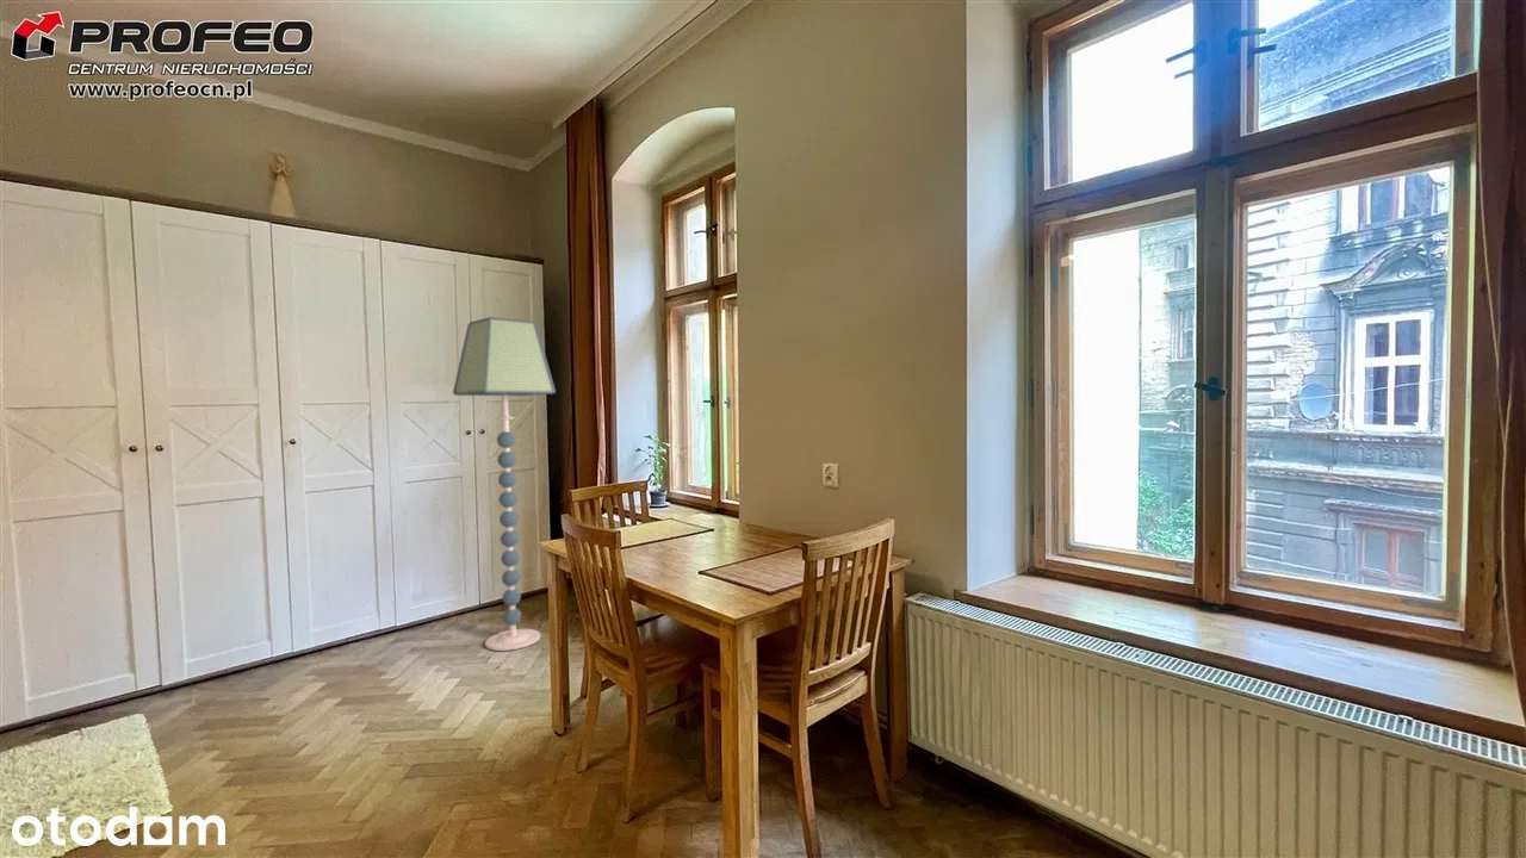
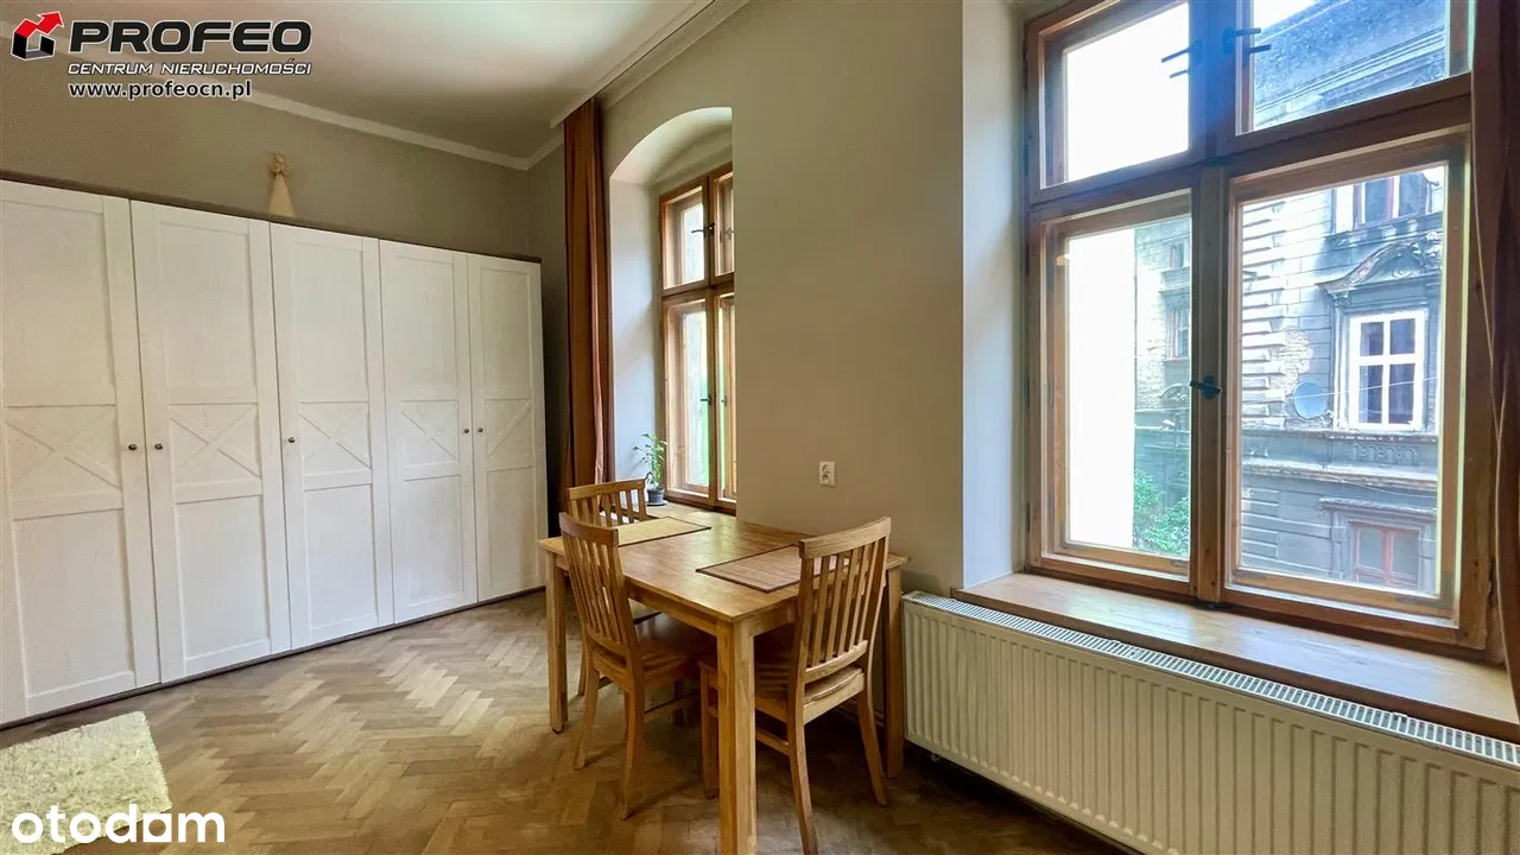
- floor lamp [452,316,557,652]
